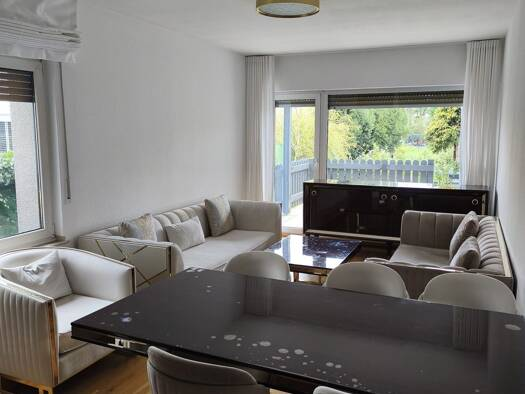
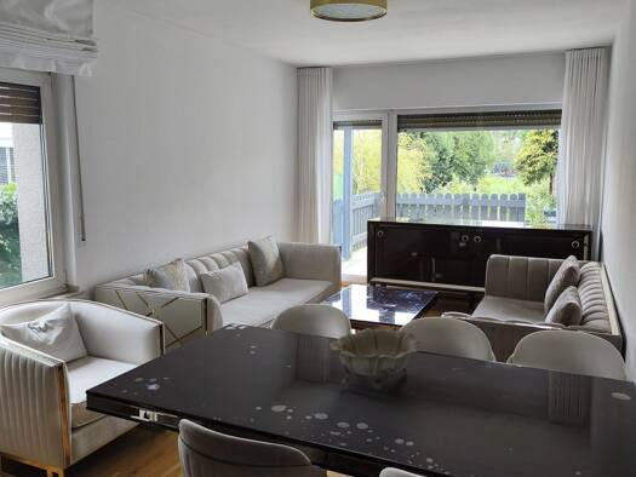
+ decorative bowl [328,327,422,391]
